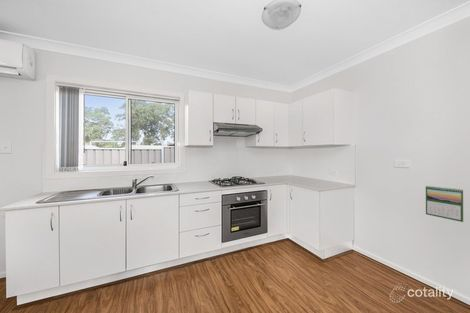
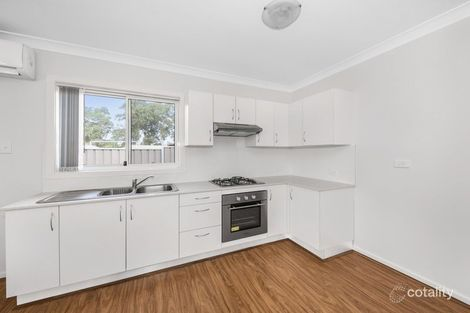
- calendar [425,185,464,223]
